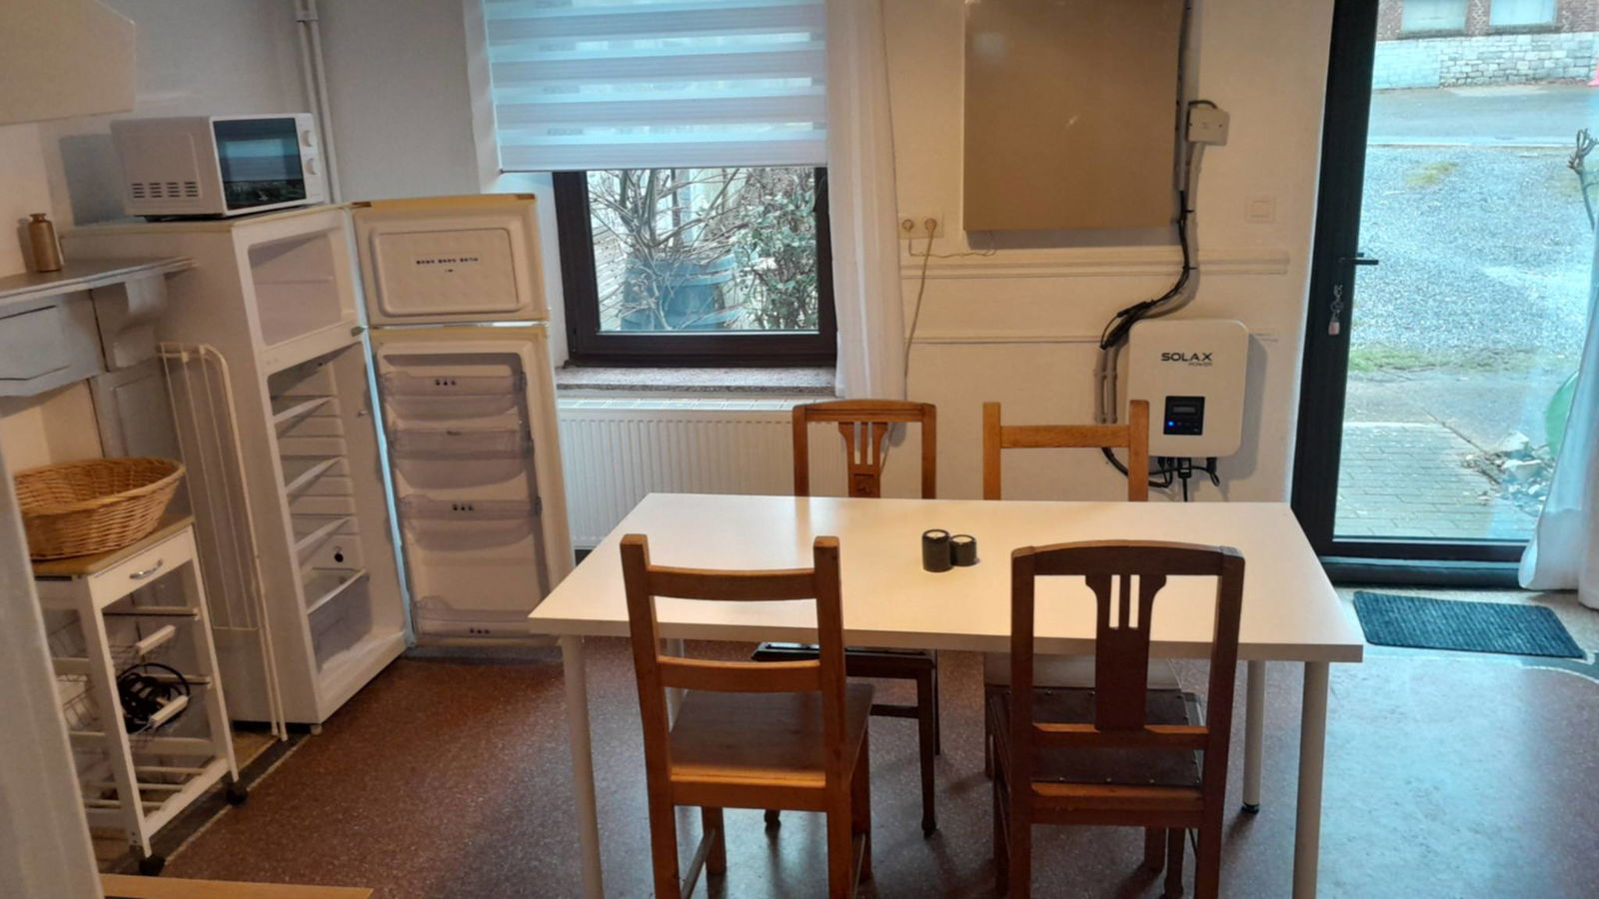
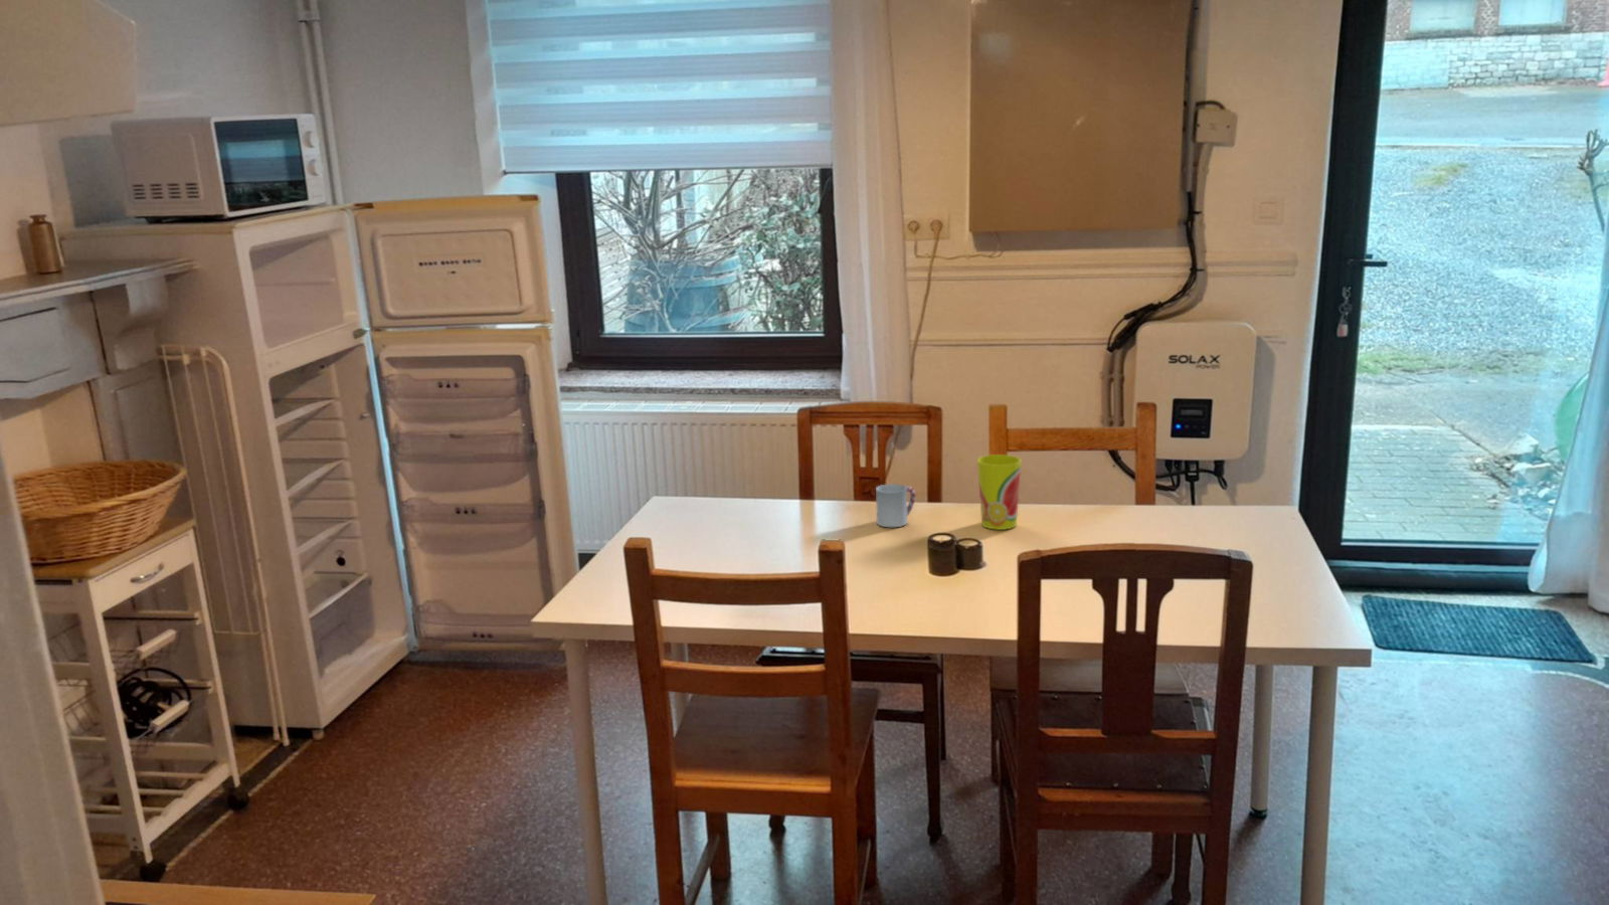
+ cup [977,453,1022,530]
+ cup [875,483,916,528]
